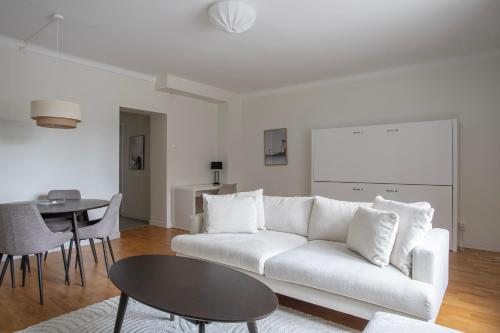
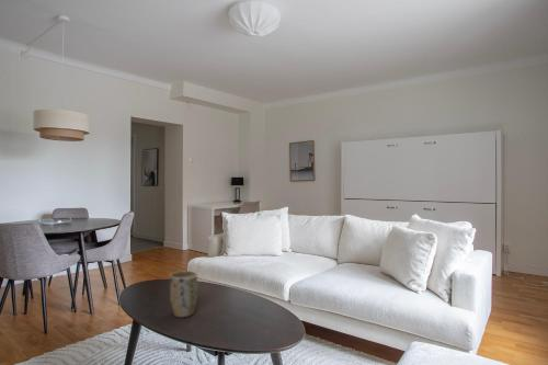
+ plant pot [169,270,198,318]
